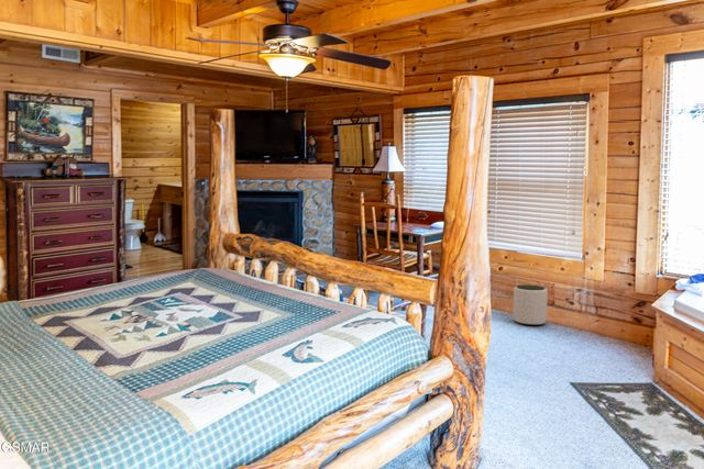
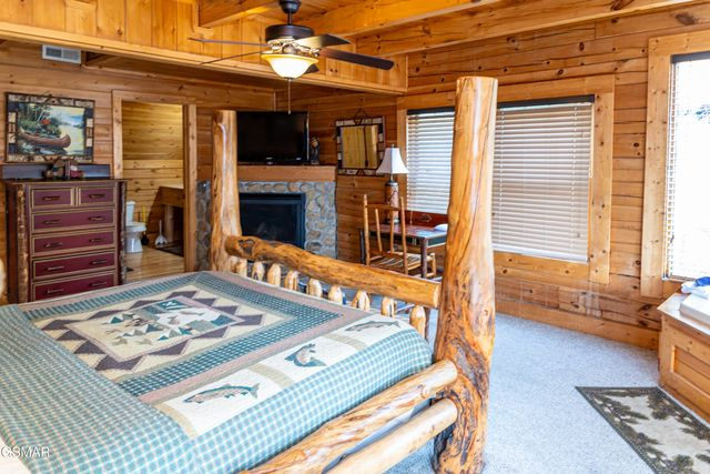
- plant pot [512,283,549,326]
